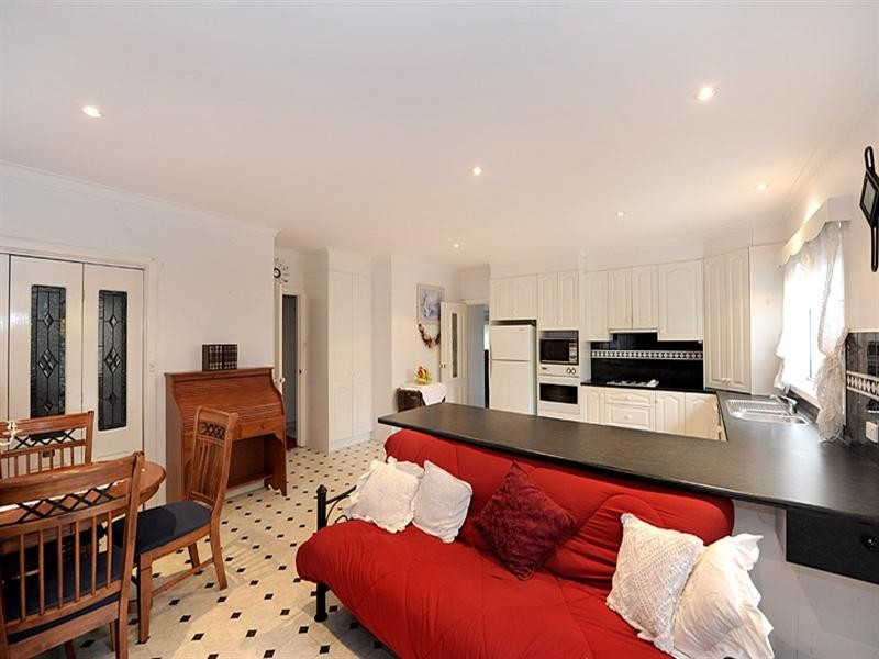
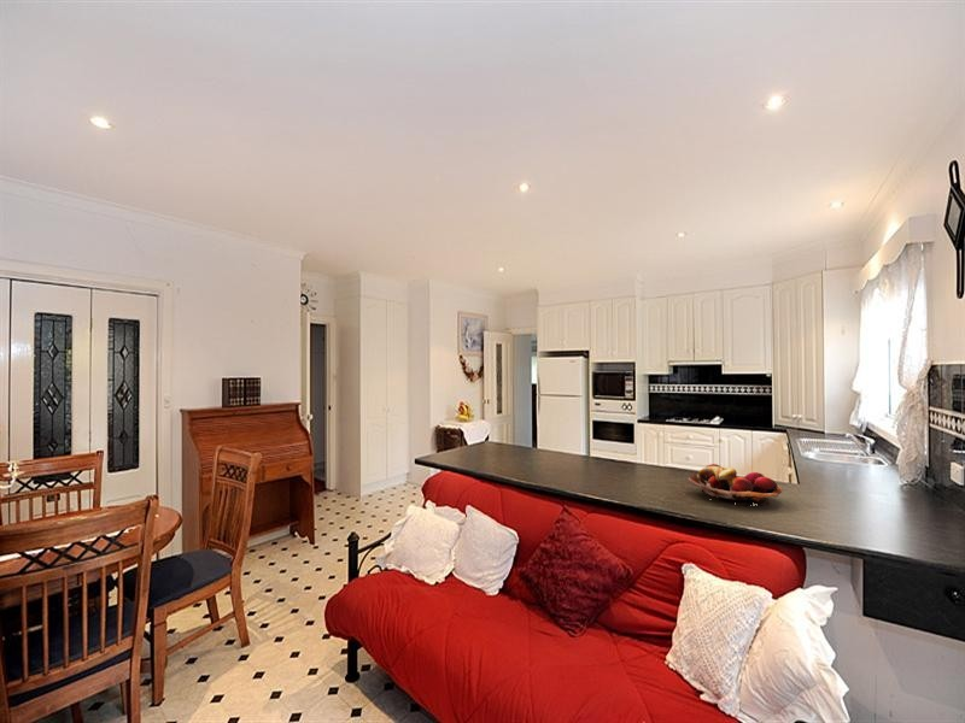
+ fruit basket [688,463,783,506]
